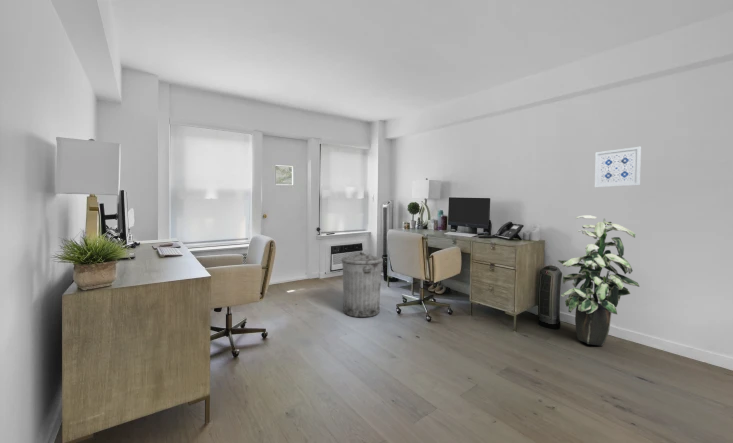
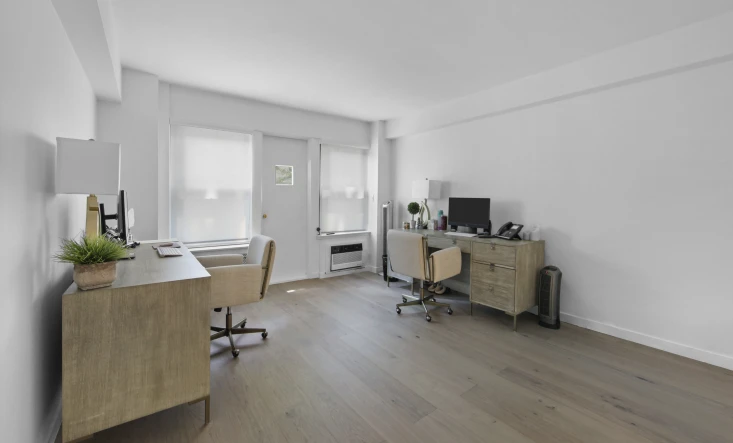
- indoor plant [557,214,640,347]
- wall art [594,146,642,189]
- trash can [340,251,384,318]
